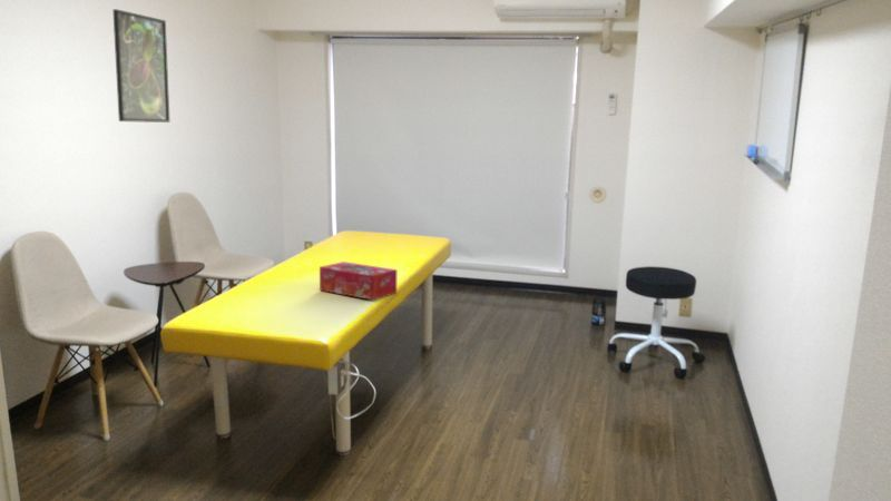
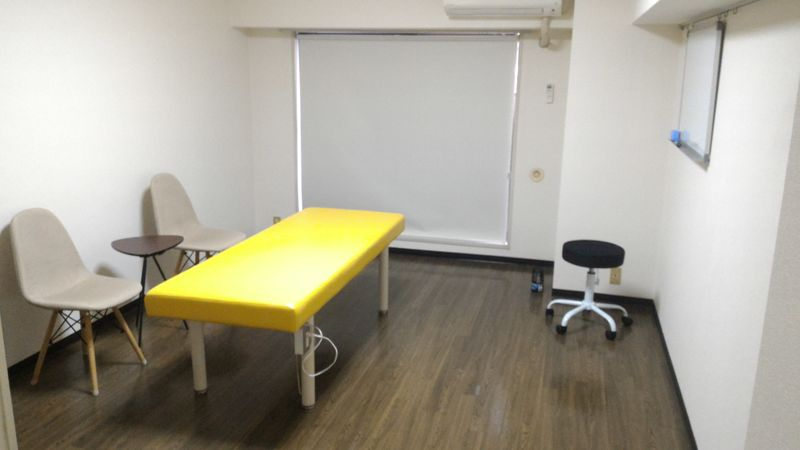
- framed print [111,8,172,124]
- tissue box [319,261,398,301]
